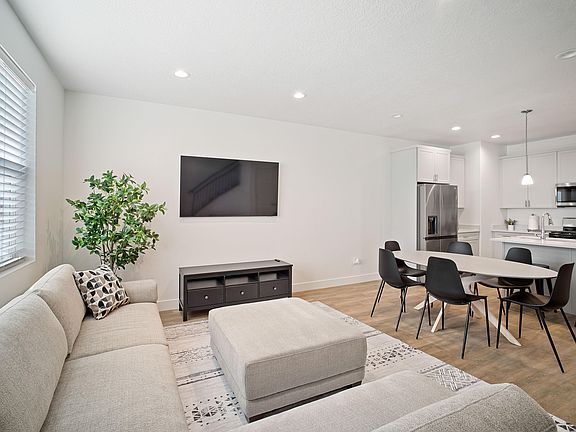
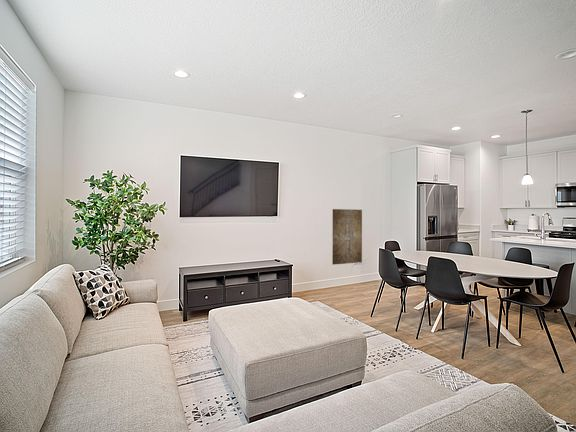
+ wall art [331,208,363,266]
